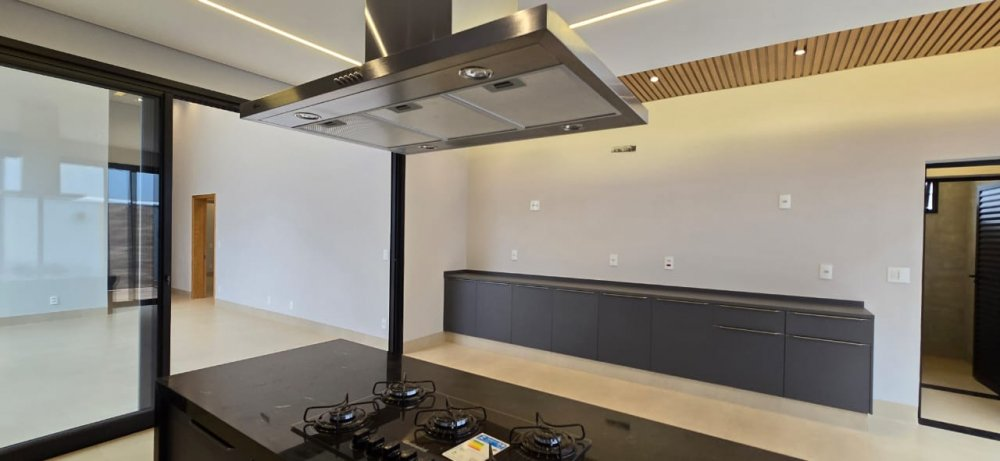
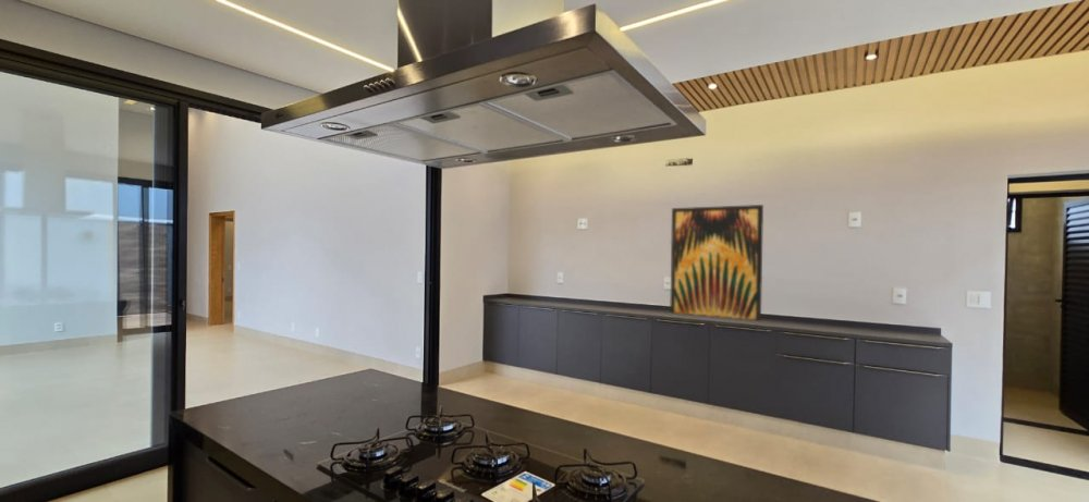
+ wall art [669,204,764,321]
